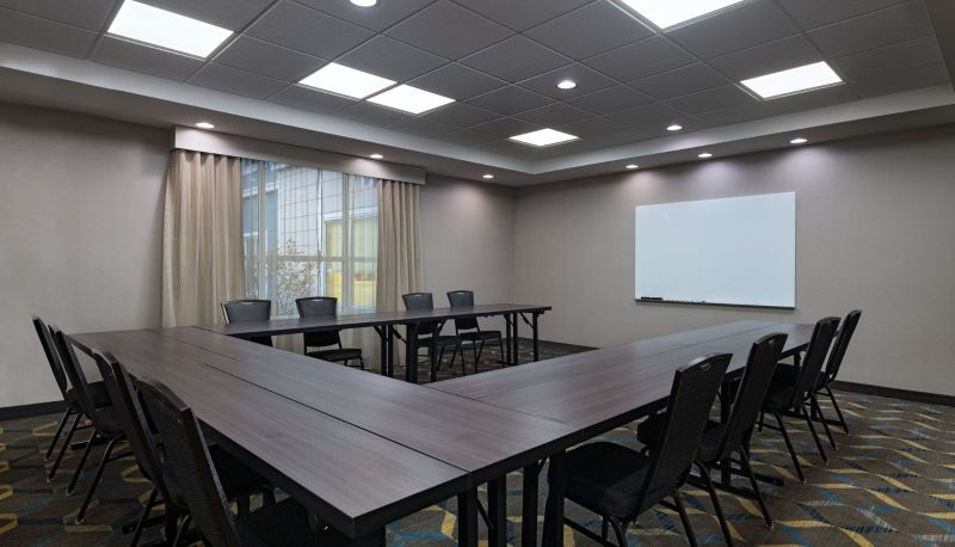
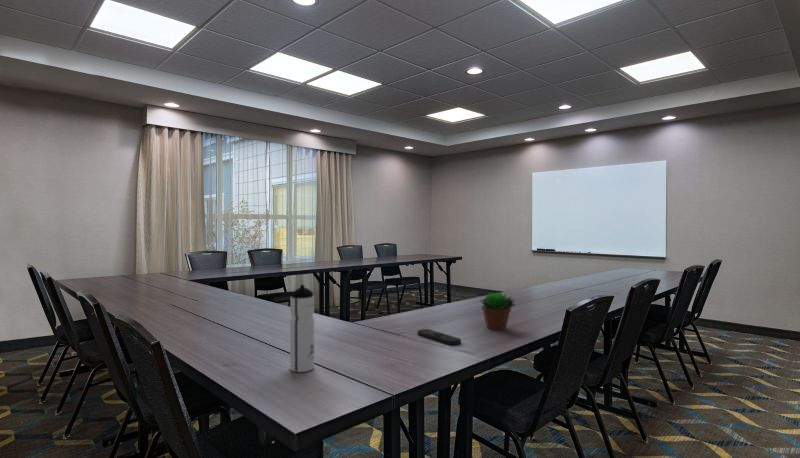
+ water bottle [289,284,315,373]
+ remote control [417,328,462,346]
+ succulent plant [478,291,516,331]
